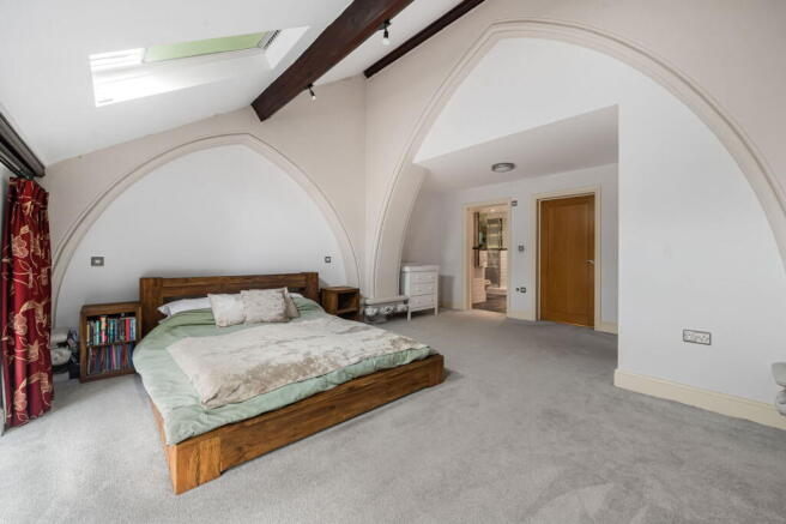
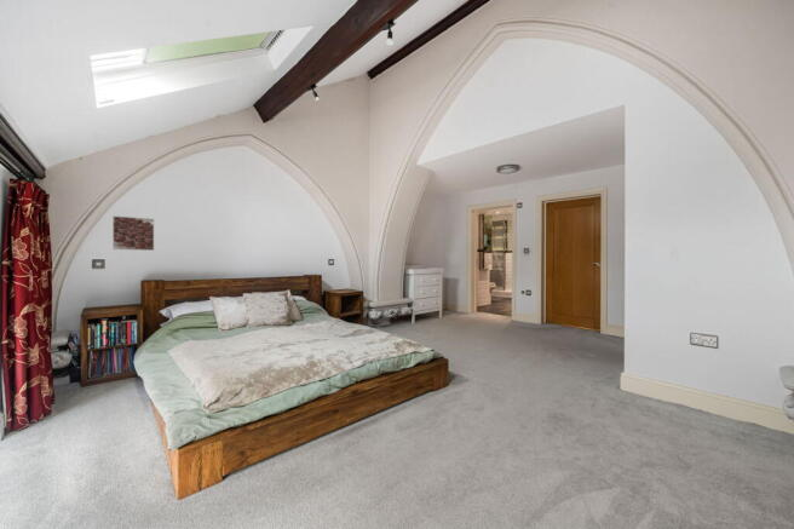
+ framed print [111,214,155,252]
